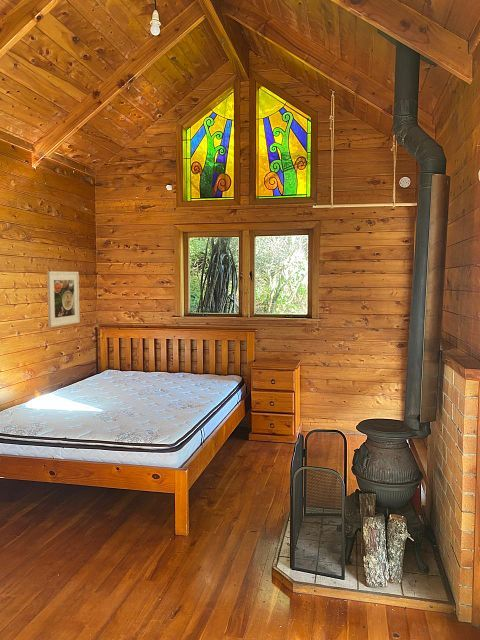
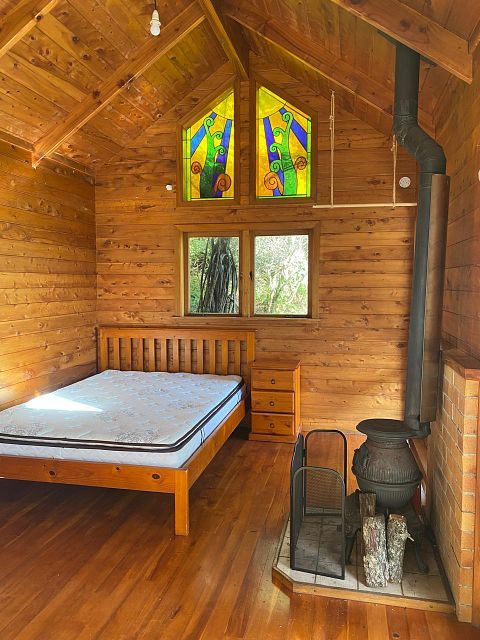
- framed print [46,270,81,328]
